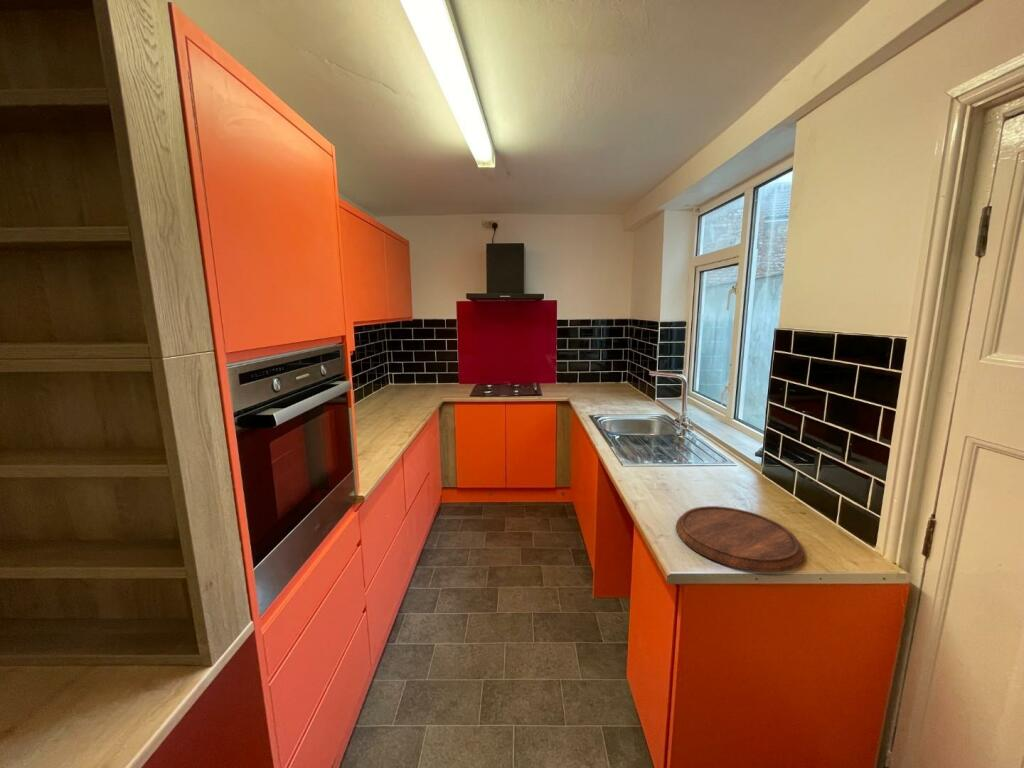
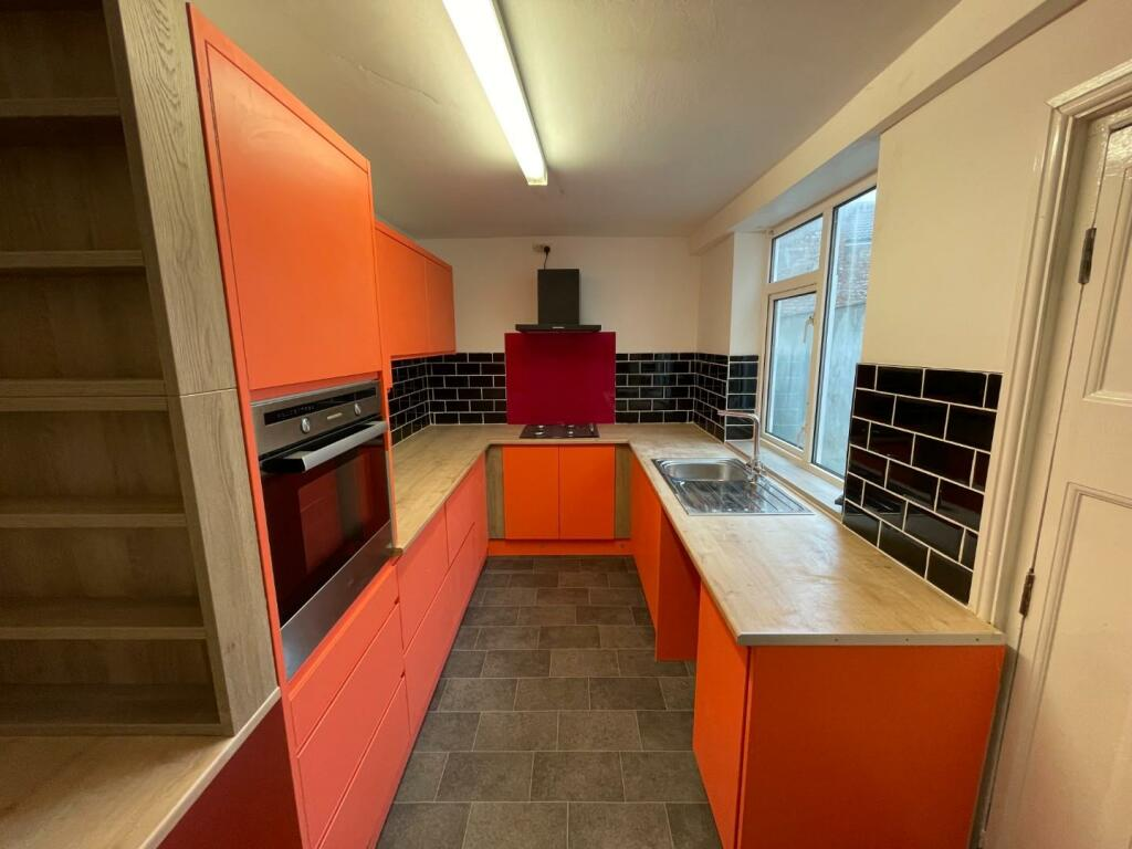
- cutting board [675,505,805,573]
